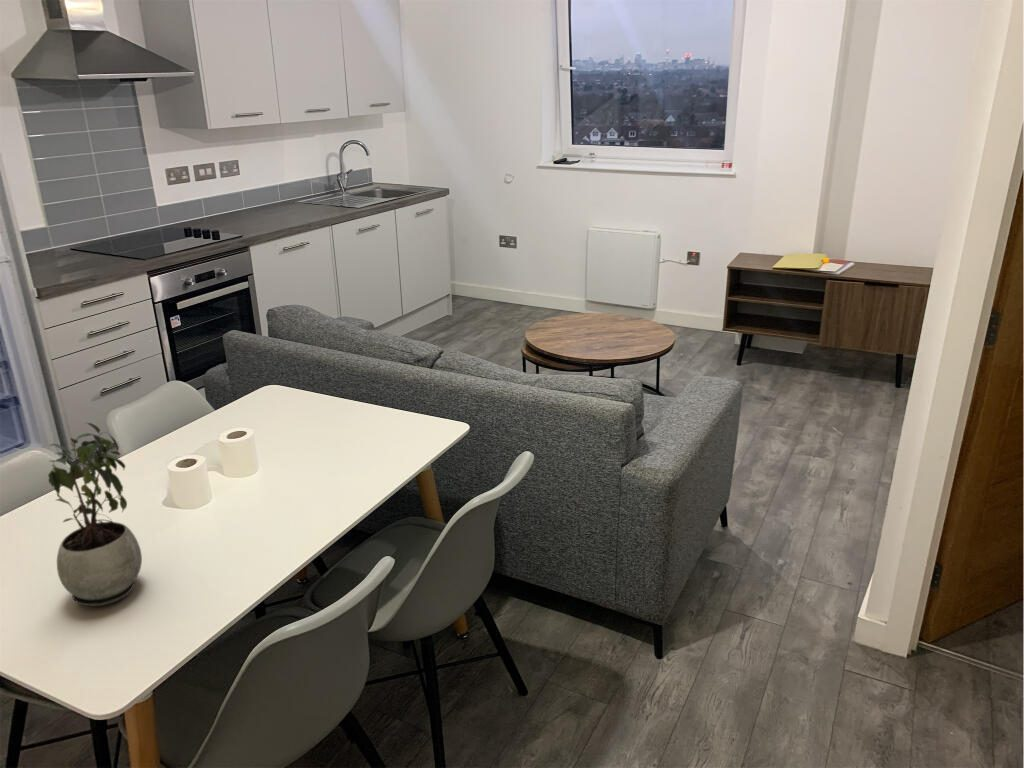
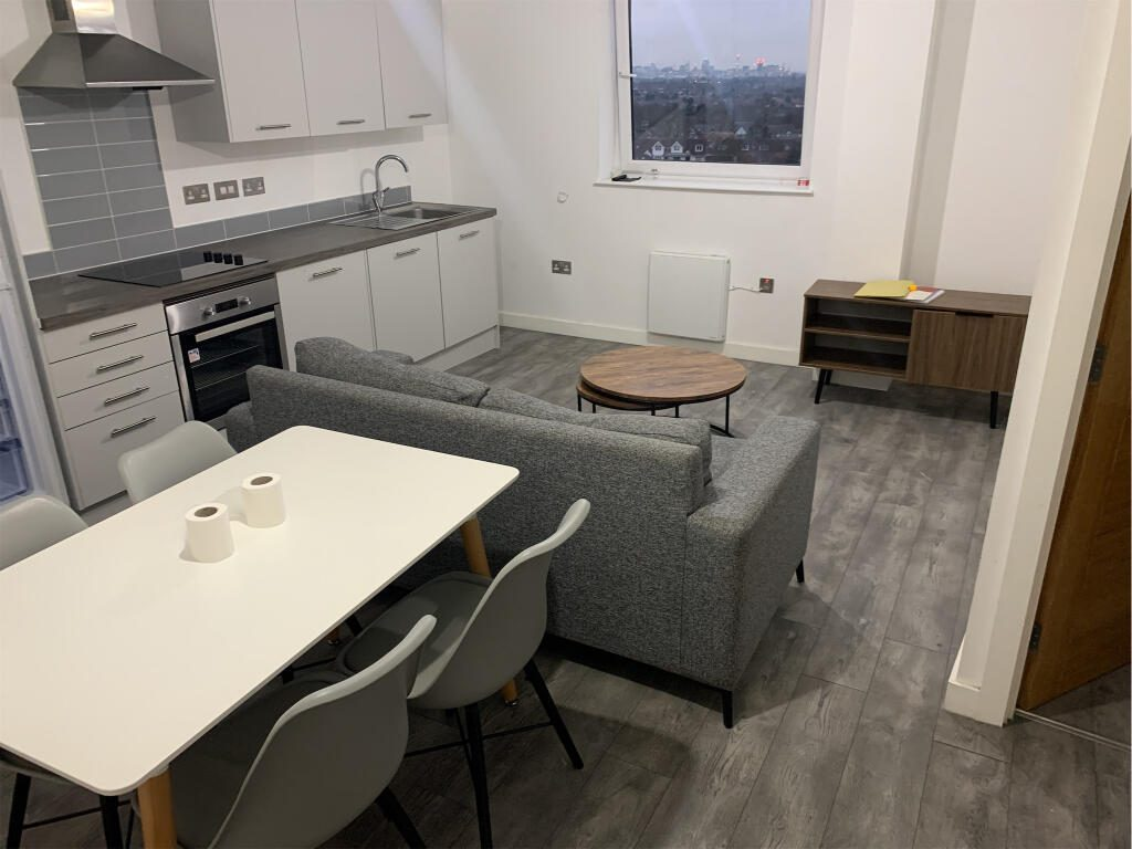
- potted plant [47,421,143,607]
